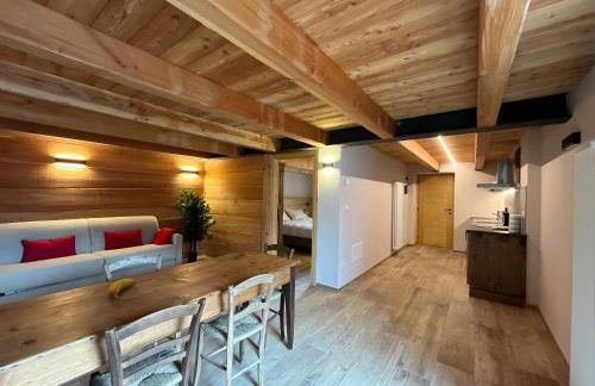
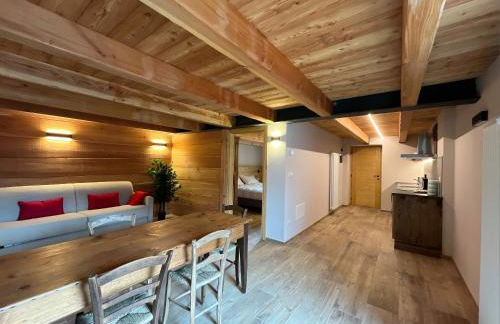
- fruit [106,278,136,301]
